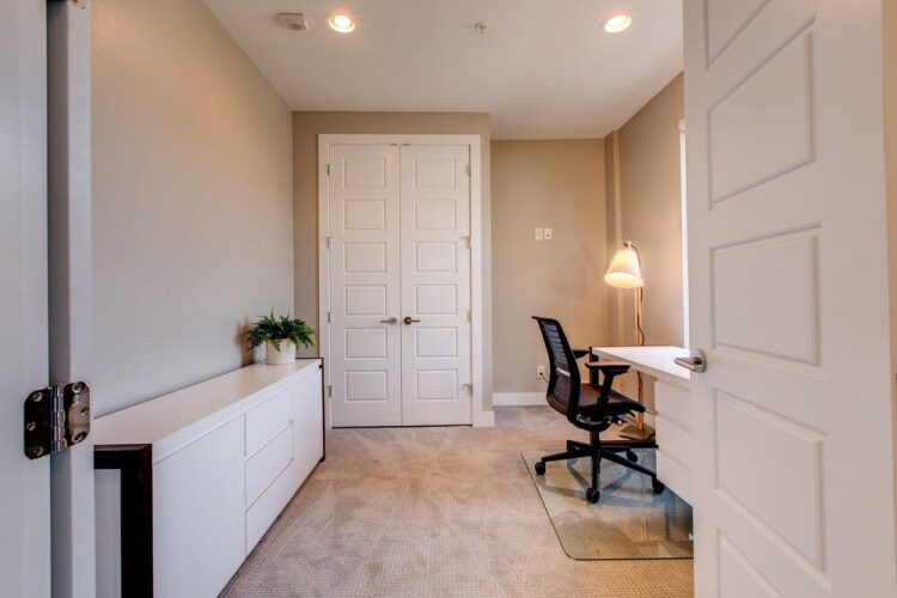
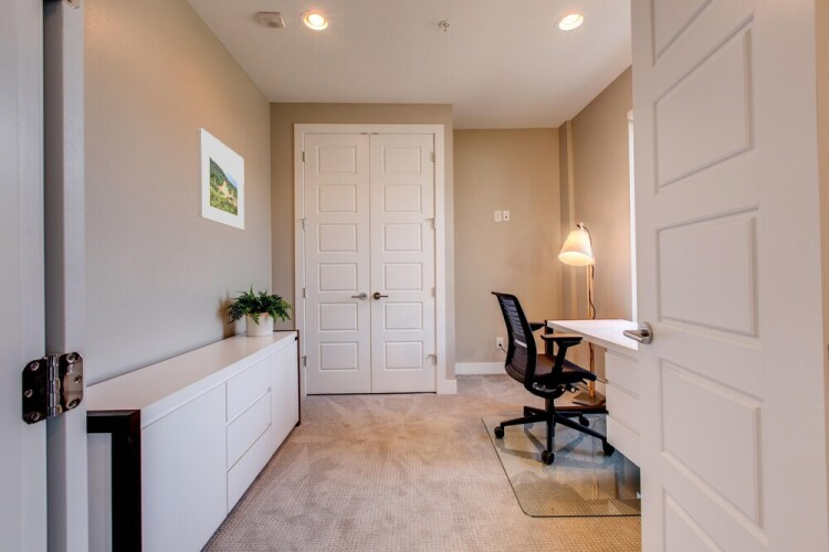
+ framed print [197,127,245,231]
